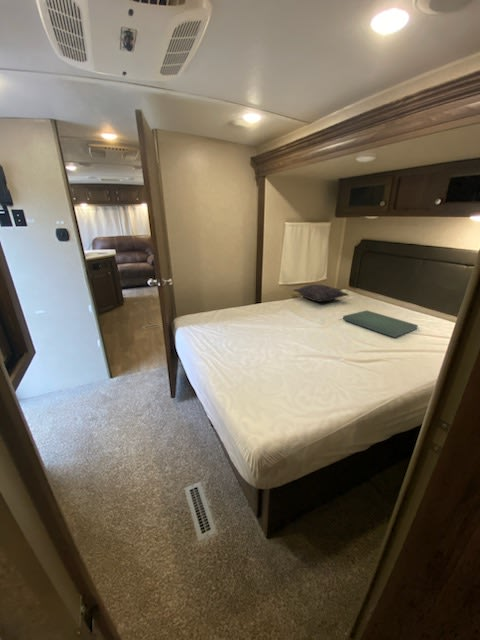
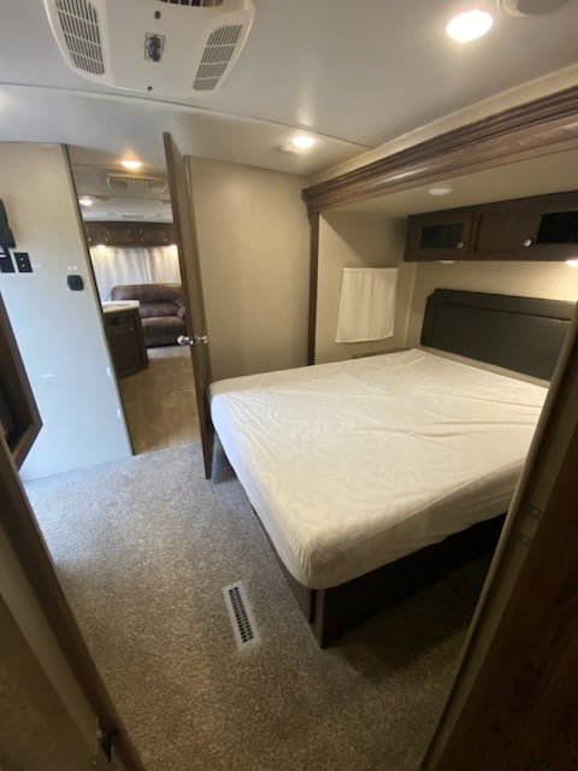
- pillow [293,283,350,303]
- cushion [342,309,419,338]
